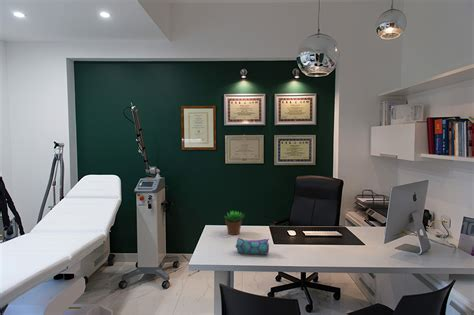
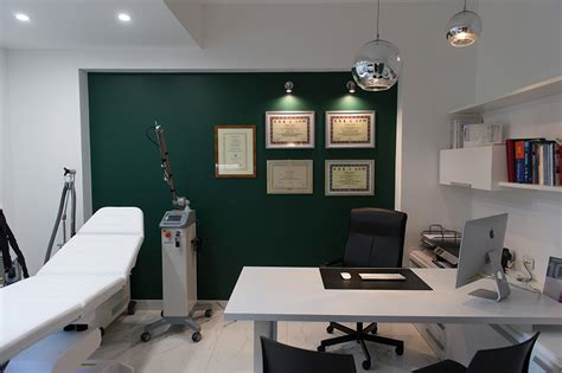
- succulent plant [223,209,246,236]
- pencil case [235,237,270,255]
